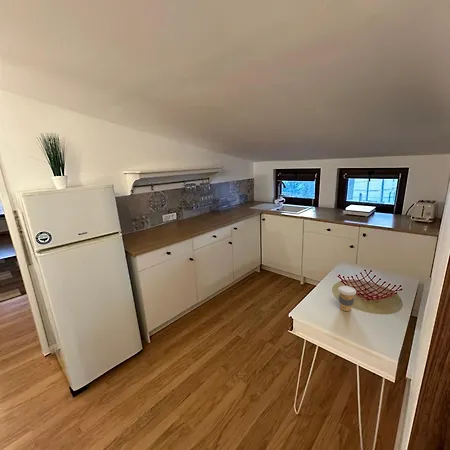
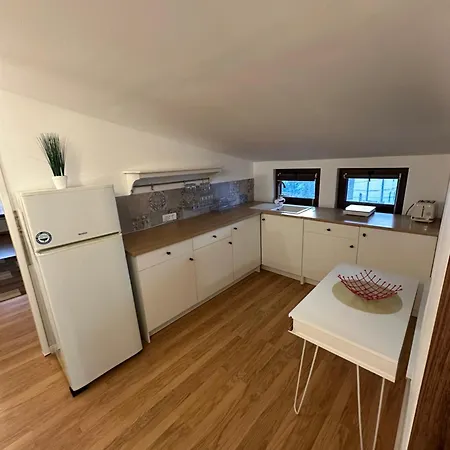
- coffee cup [337,285,357,312]
